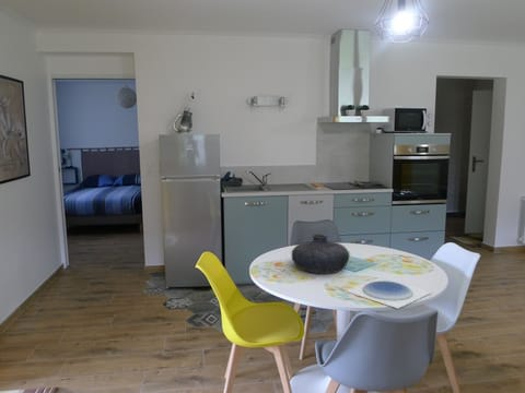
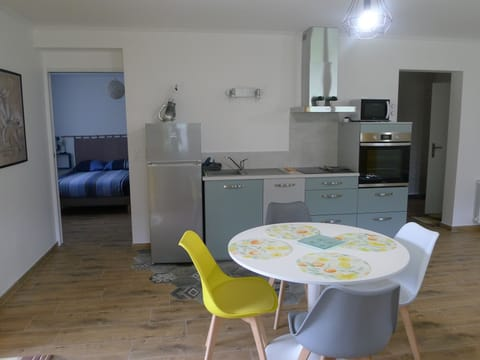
- vase [291,234,350,275]
- plate [343,277,432,309]
